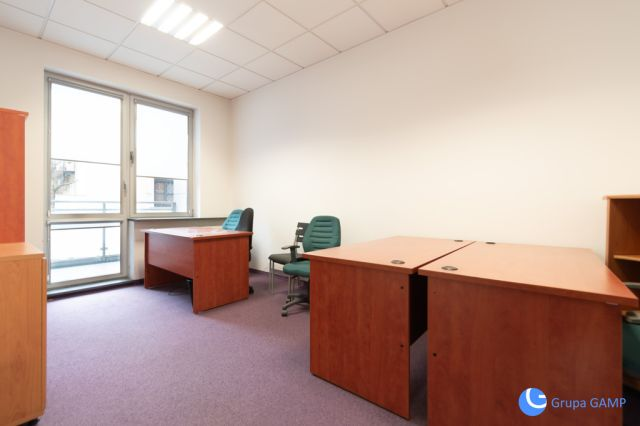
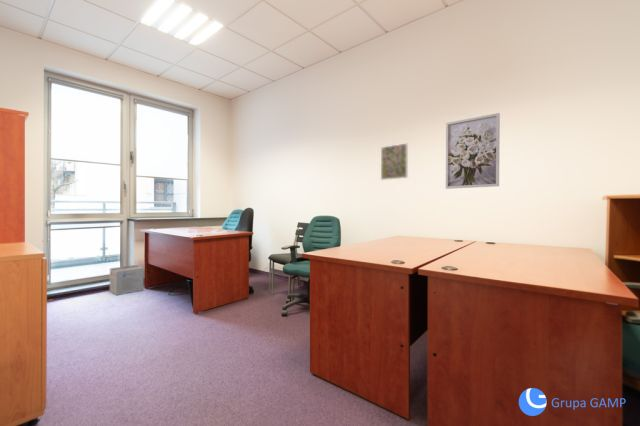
+ cardboard box [109,264,145,296]
+ wall art [445,112,501,190]
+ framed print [380,142,409,181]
